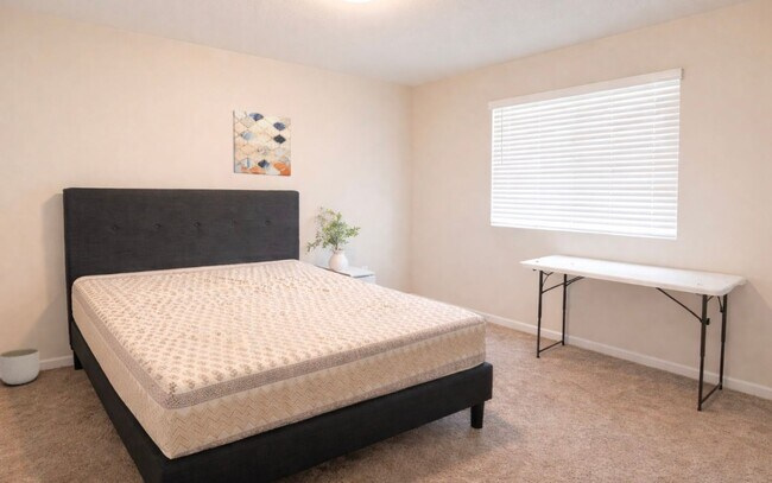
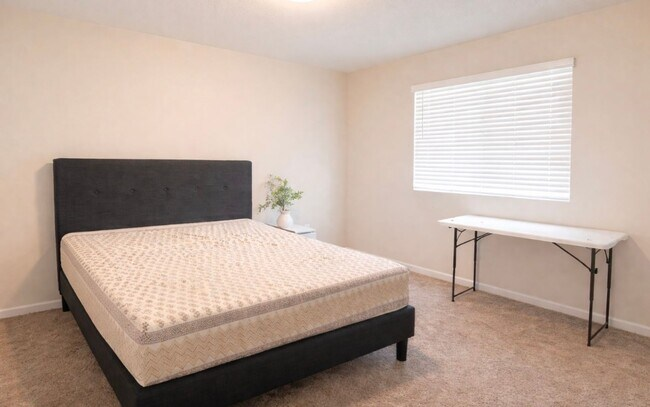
- wall art [232,109,292,178]
- planter [0,347,40,386]
